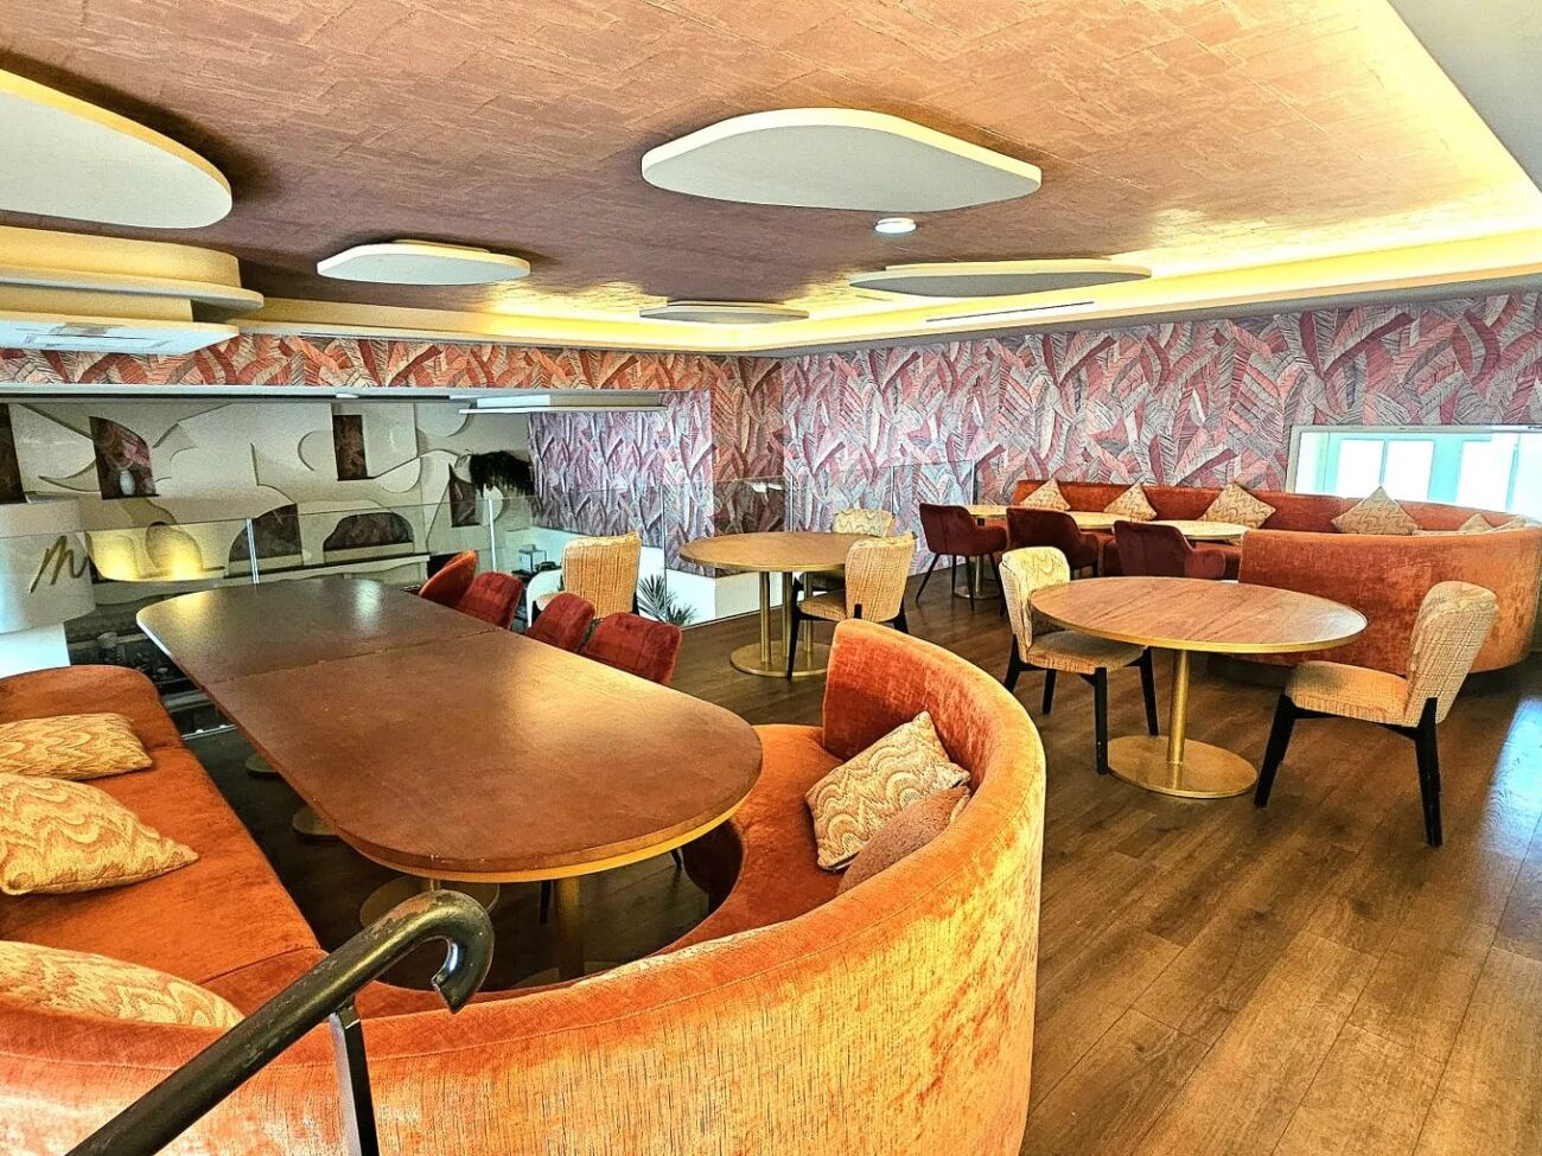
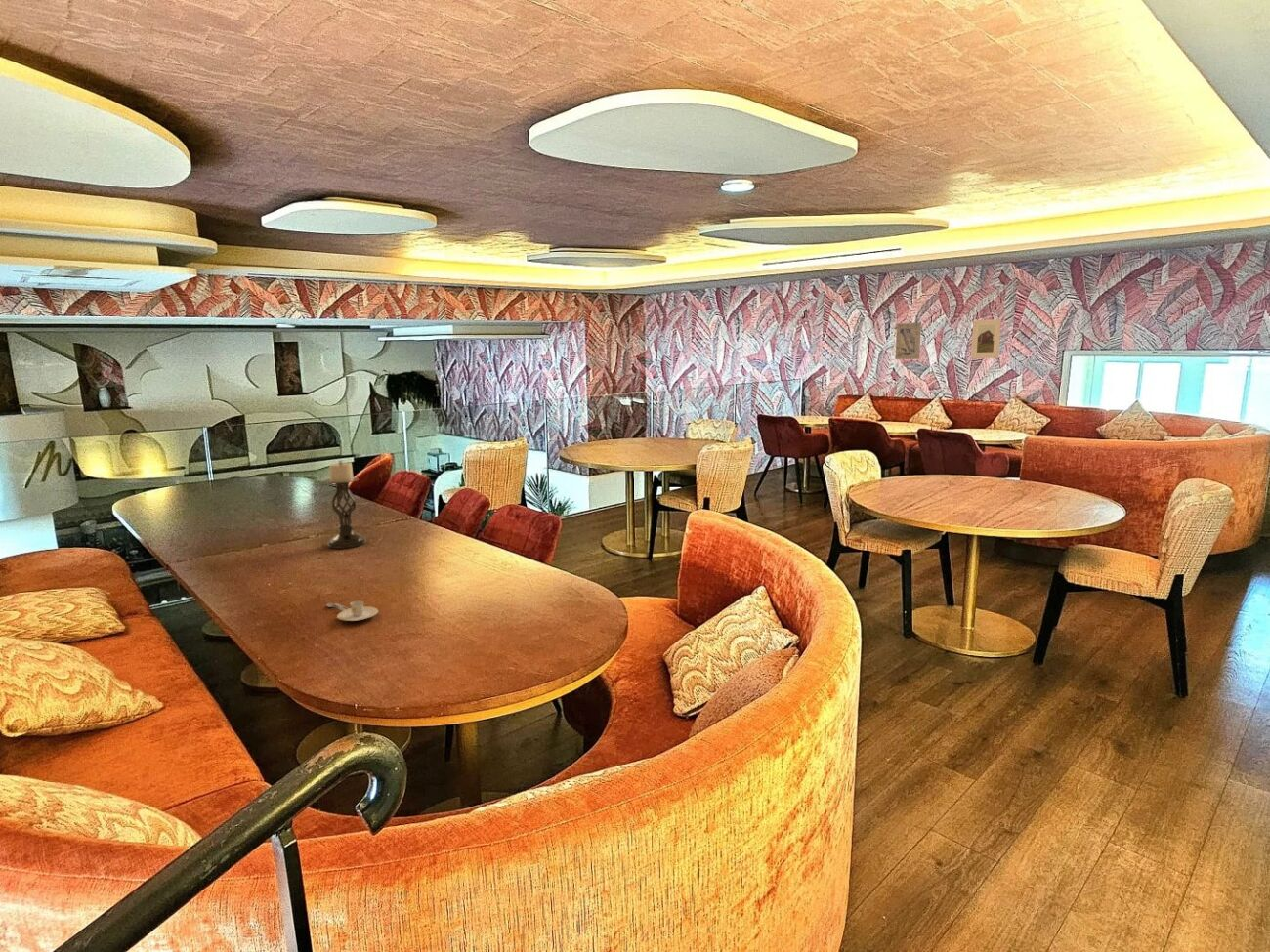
+ wall art [894,322,922,360]
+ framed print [970,318,1002,359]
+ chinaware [325,600,379,622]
+ candle holder [324,460,367,550]
